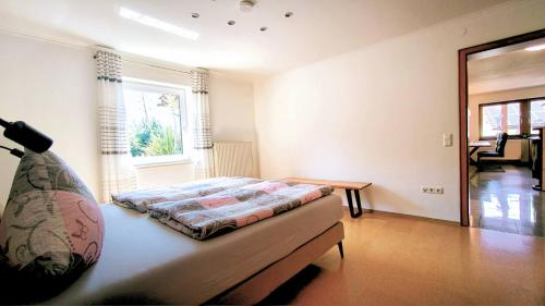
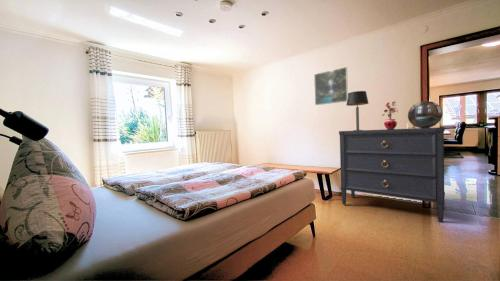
+ decorative sphere [407,100,444,128]
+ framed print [313,66,349,106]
+ table lamp [346,90,369,131]
+ potted plant [381,101,399,130]
+ dresser [338,126,446,223]
